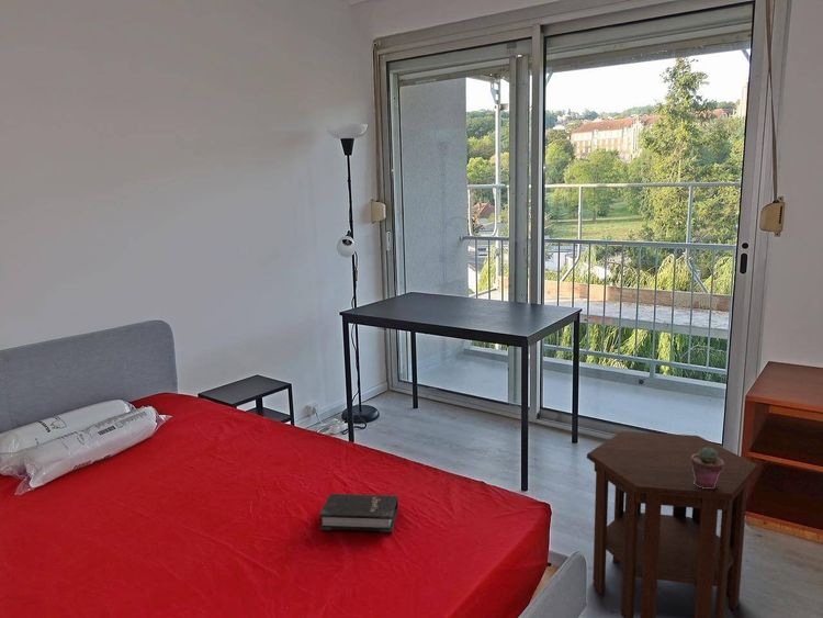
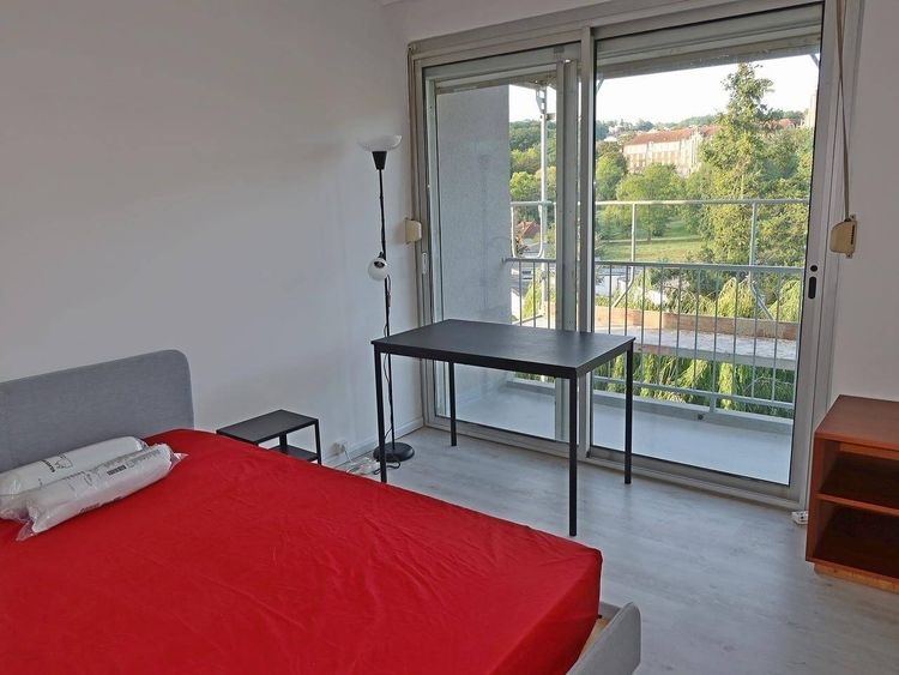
- potted succulent [691,448,724,488]
- side table [586,430,759,618]
- hardback book [318,493,399,533]
